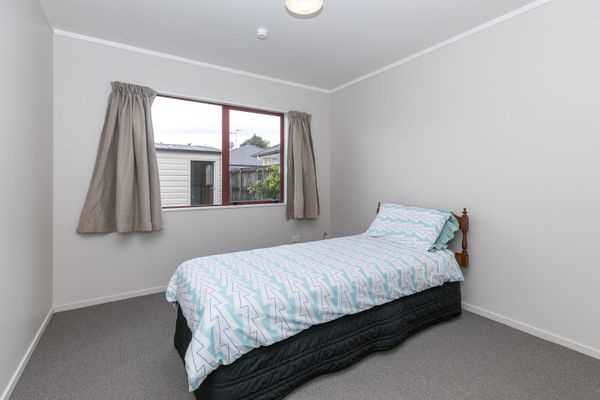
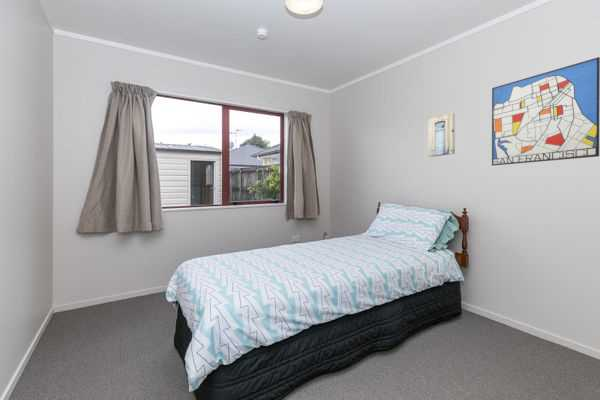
+ wall art [427,112,456,158]
+ wall art [491,56,600,167]
